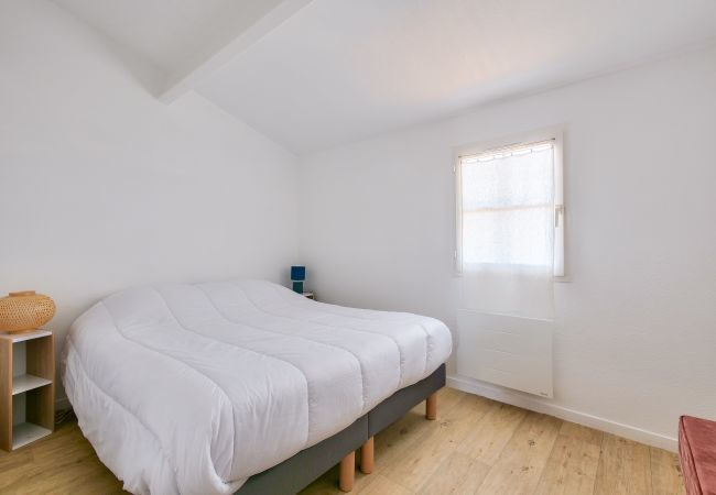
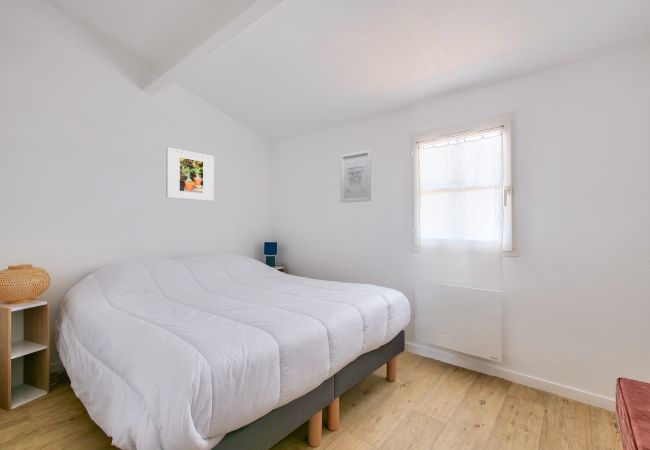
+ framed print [165,146,215,202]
+ wall art [340,149,372,204]
